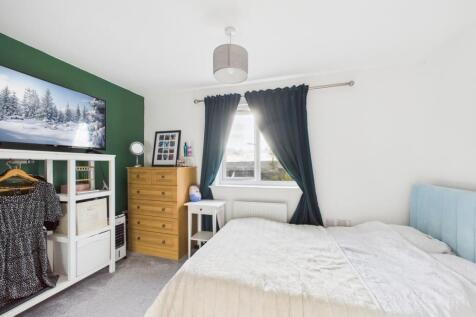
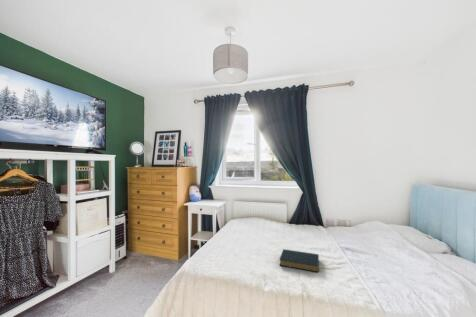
+ hardback book [278,248,320,273]
